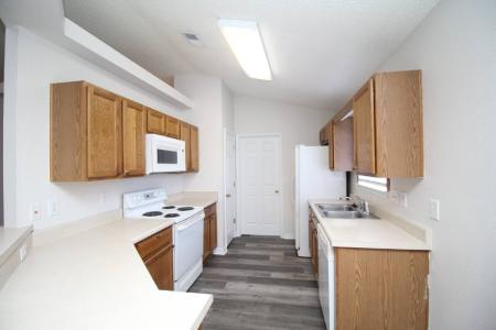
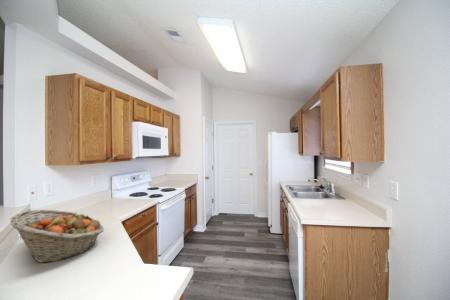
+ fruit basket [9,209,105,264]
